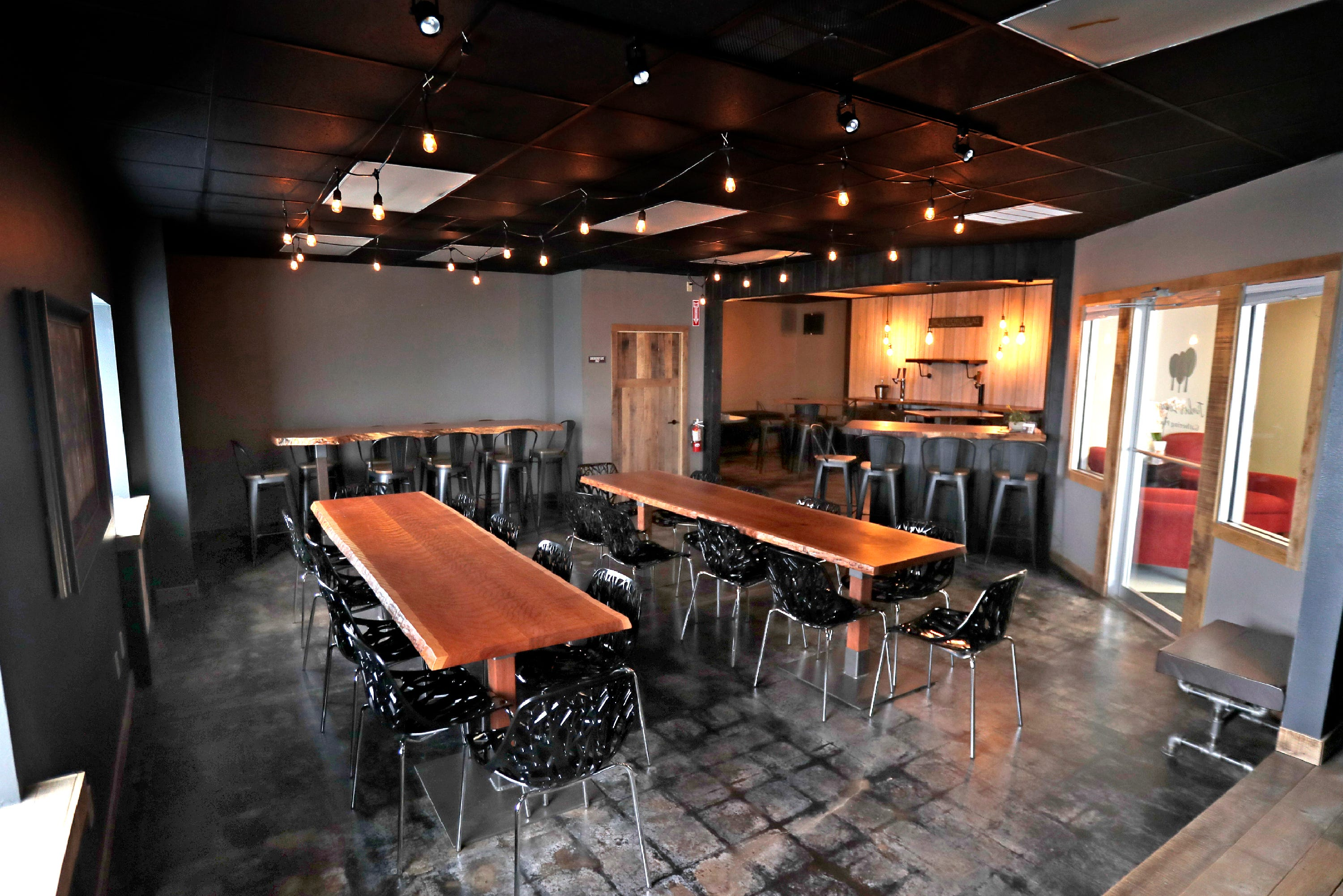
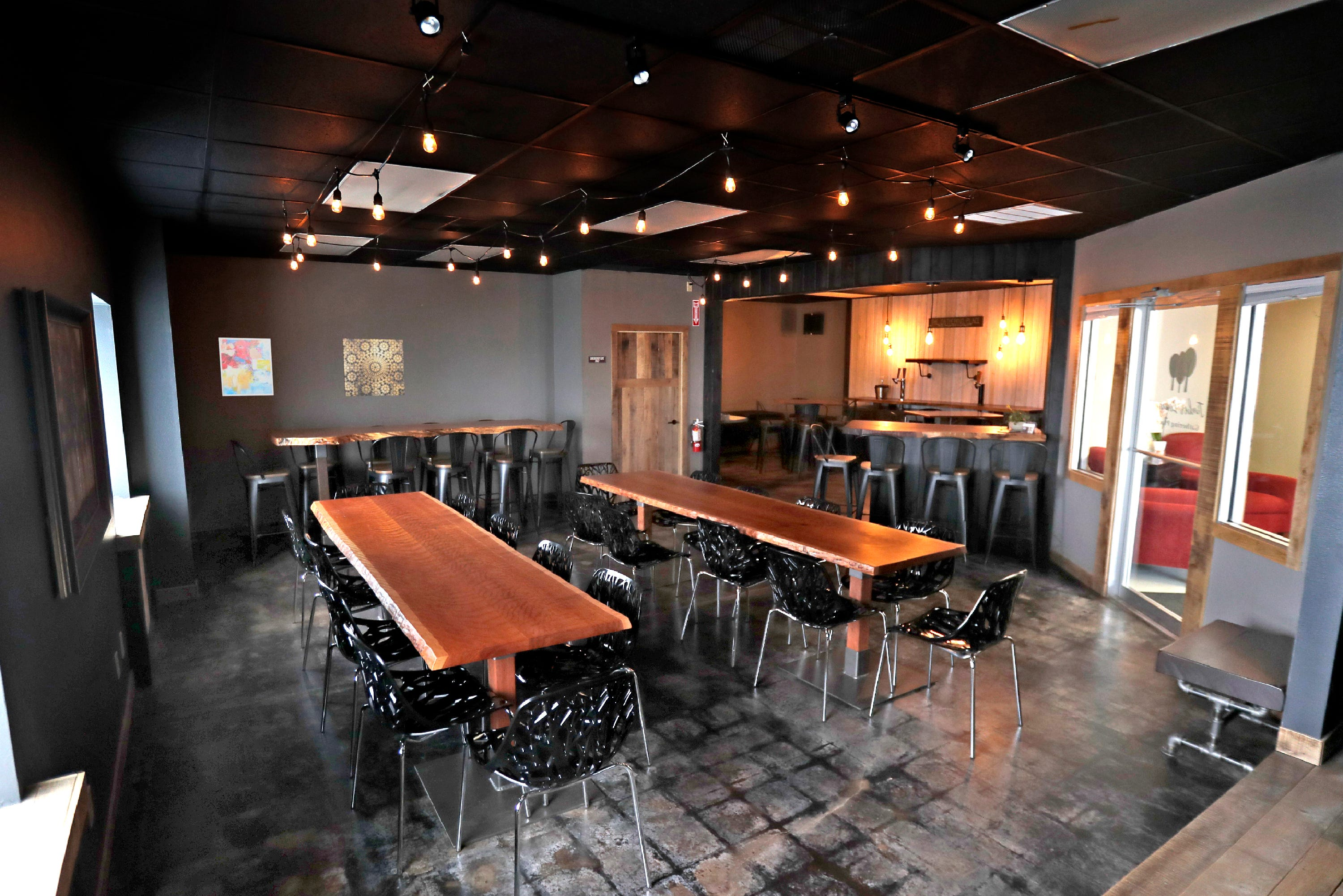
+ wall art [218,337,274,397]
+ wall art [342,338,405,397]
